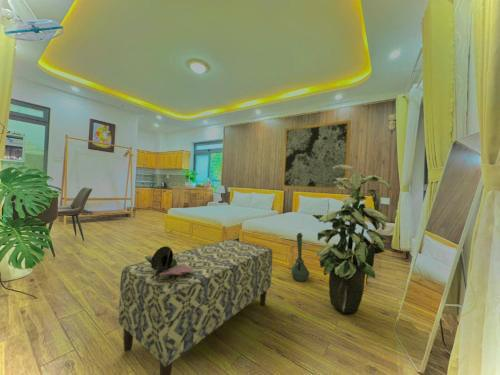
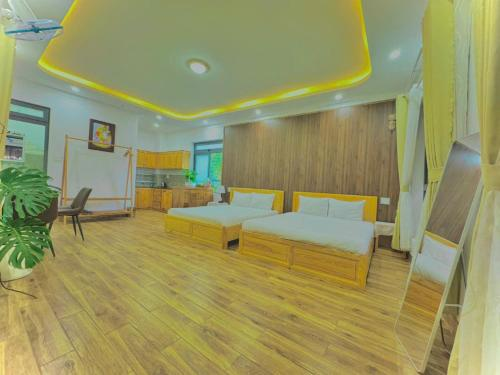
- indoor plant [311,165,393,314]
- wall art [281,119,352,192]
- bench [117,238,273,375]
- decorative bowl [144,245,194,277]
- lantern [290,232,311,282]
